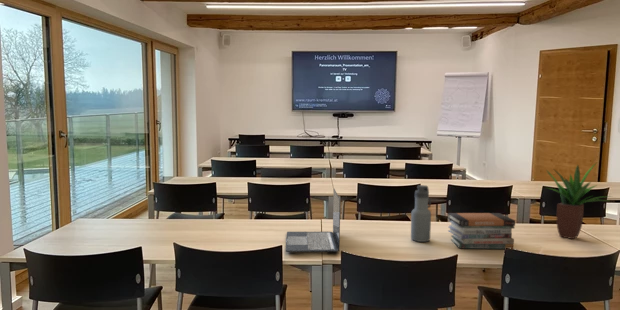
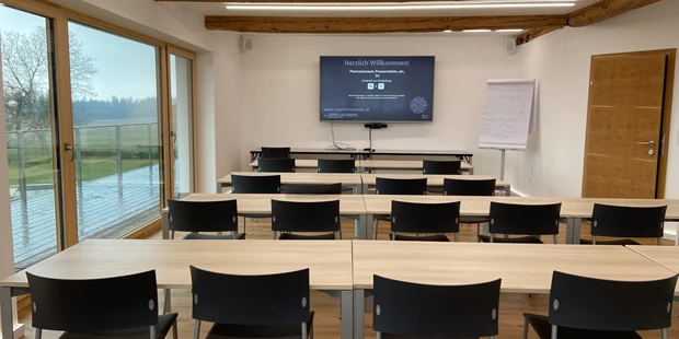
- laptop [285,188,341,253]
- potted plant [545,161,613,240]
- water bottle [410,184,432,243]
- book stack [447,212,516,250]
